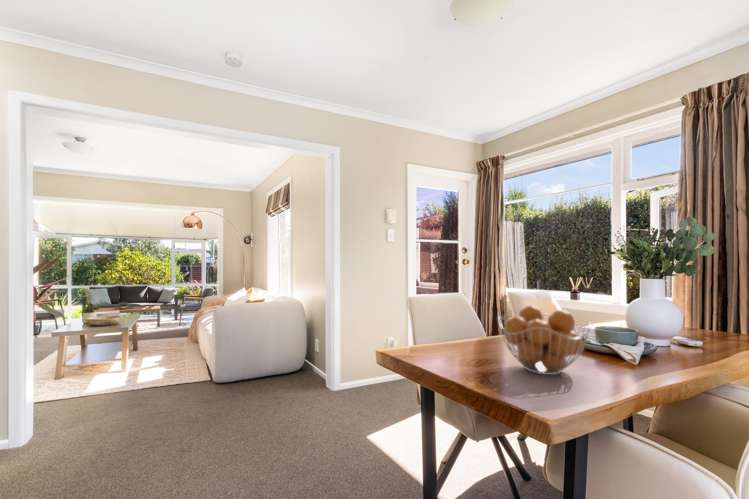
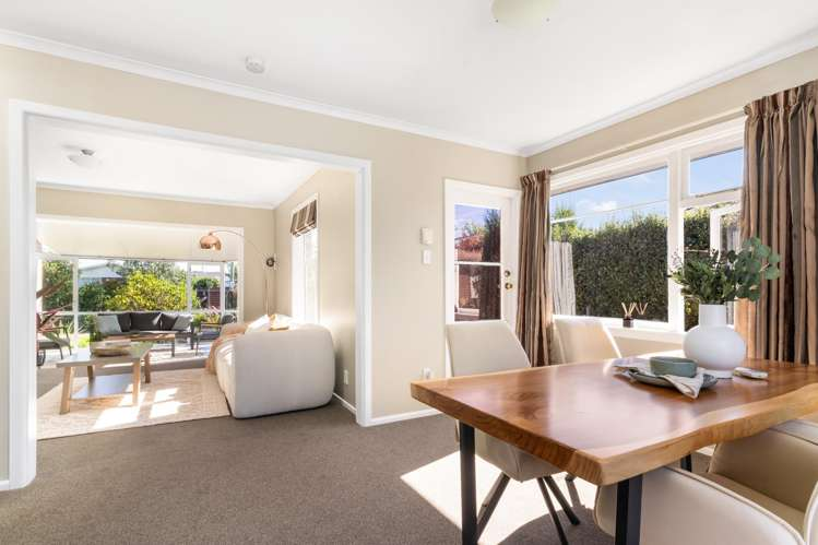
- fruit basket [497,304,592,376]
